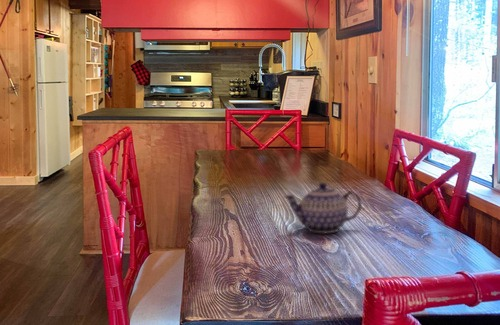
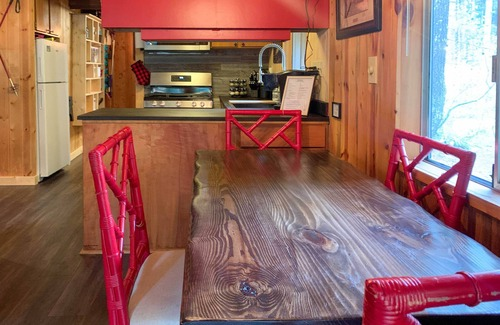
- teapot [283,182,363,234]
